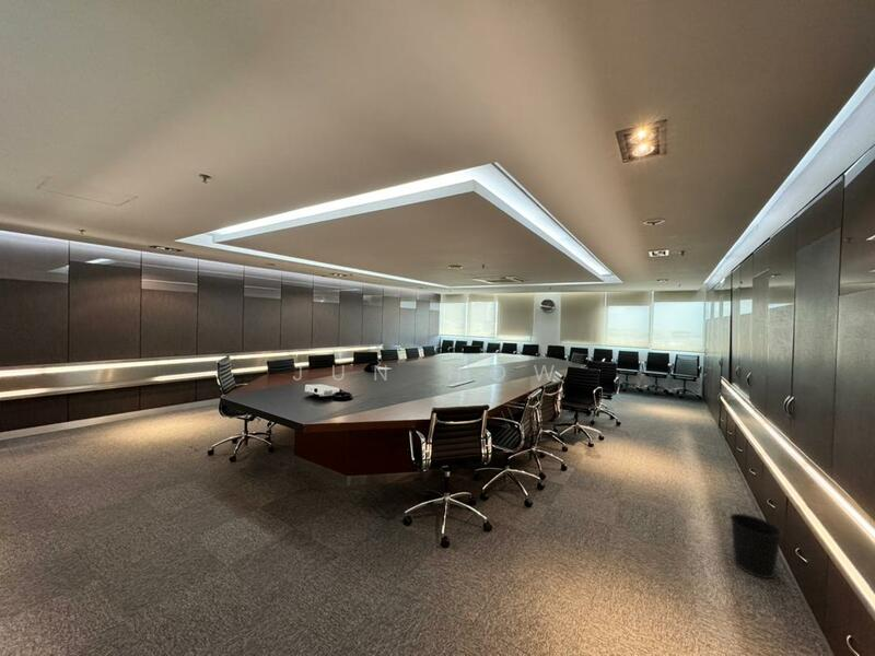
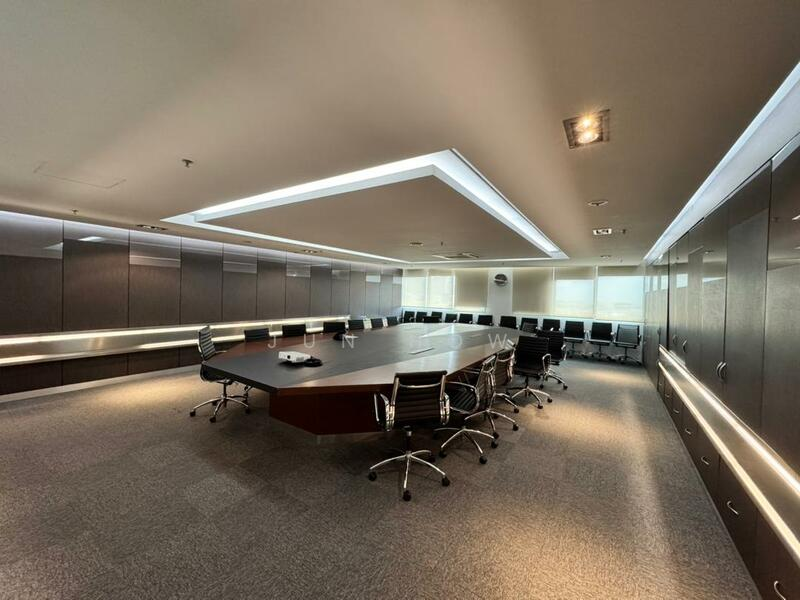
- wastebasket [728,513,783,579]
